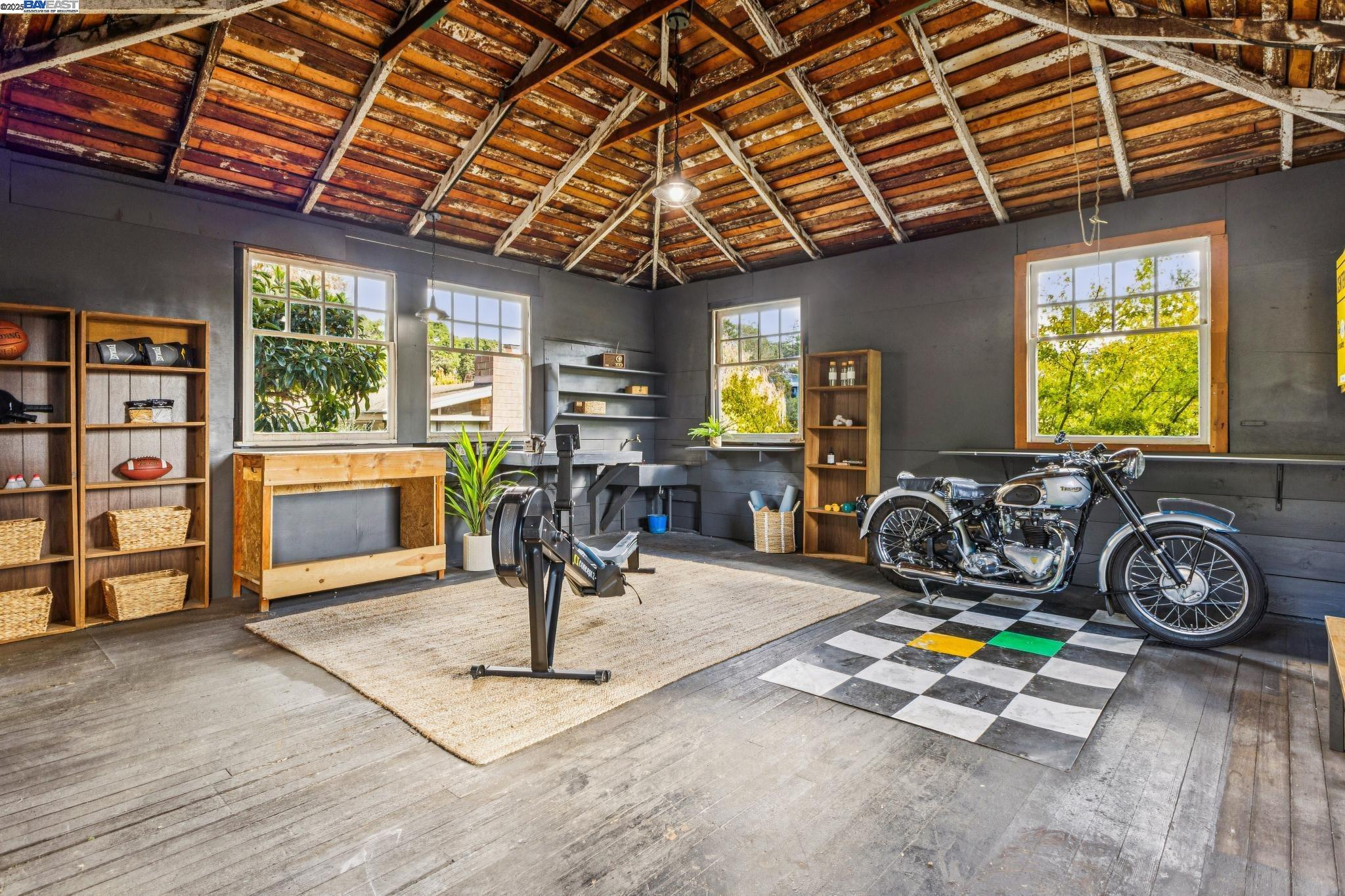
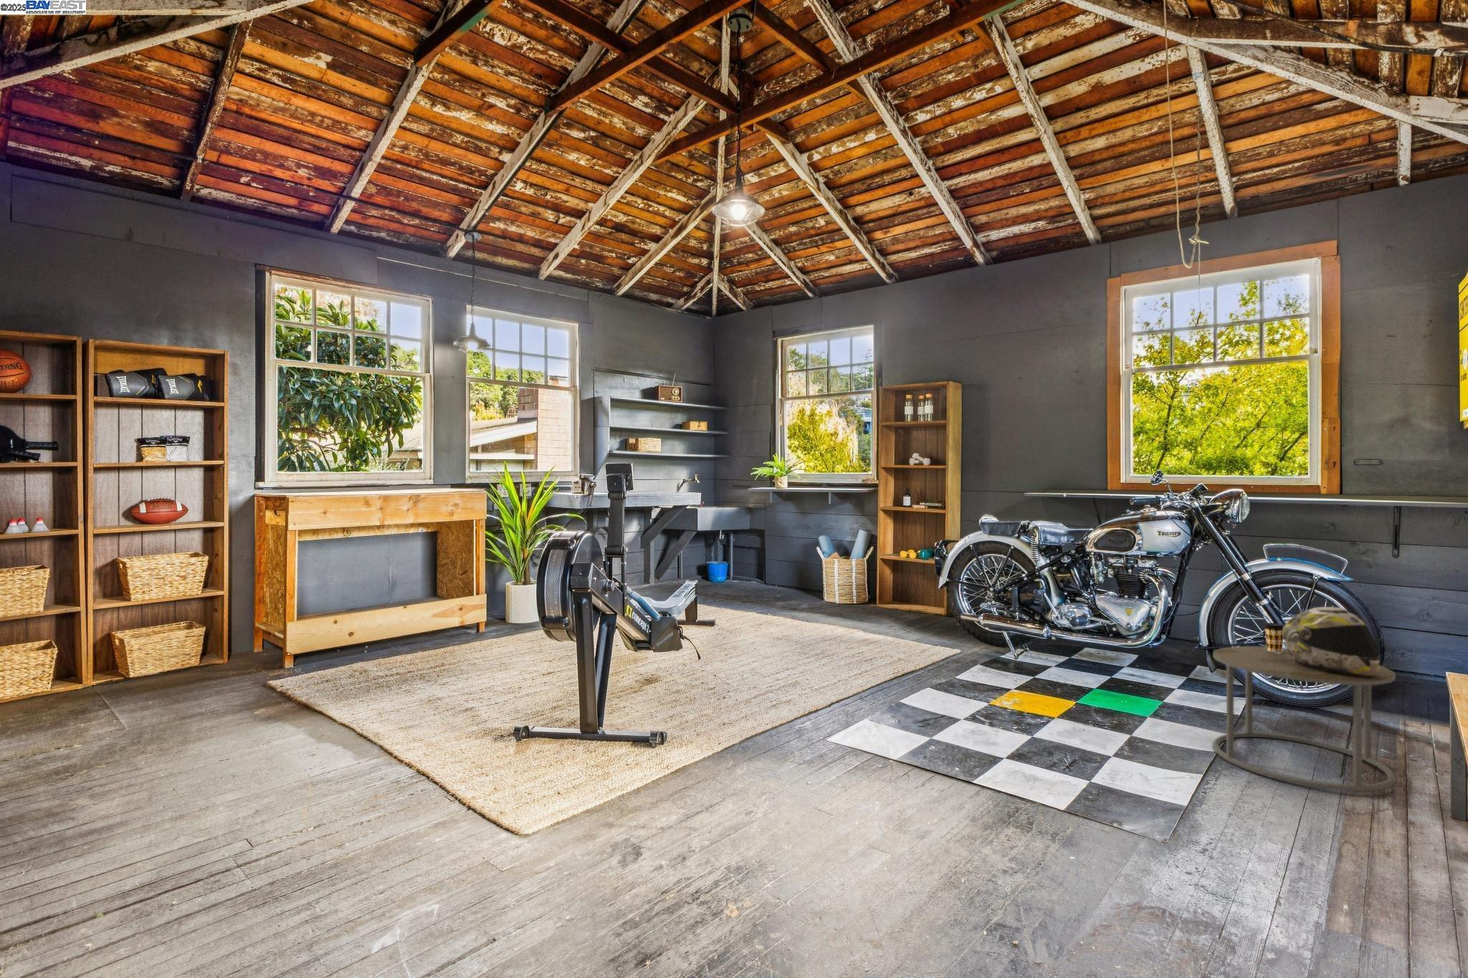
+ side table [1212,645,1397,792]
+ coffee cup [1263,622,1285,653]
+ motorcycle helmet [1284,606,1382,679]
